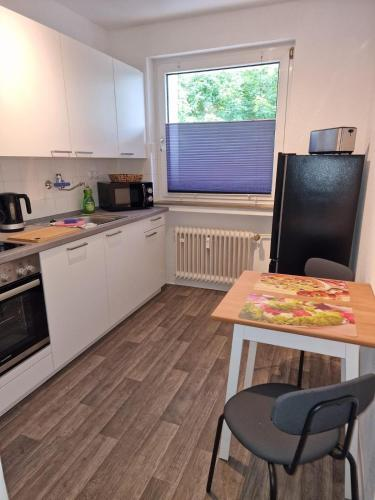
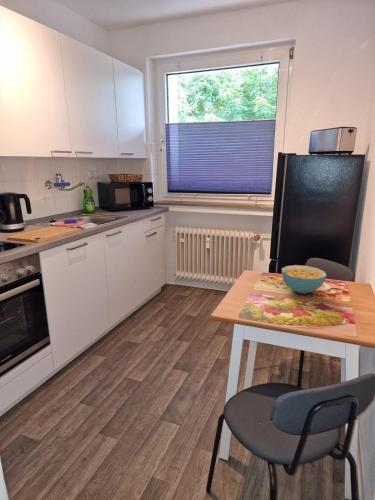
+ cereal bowl [281,264,328,295]
